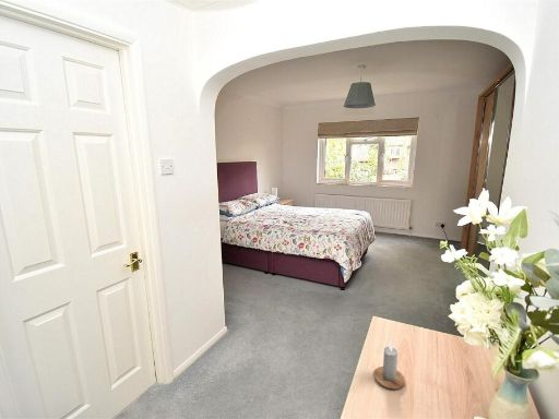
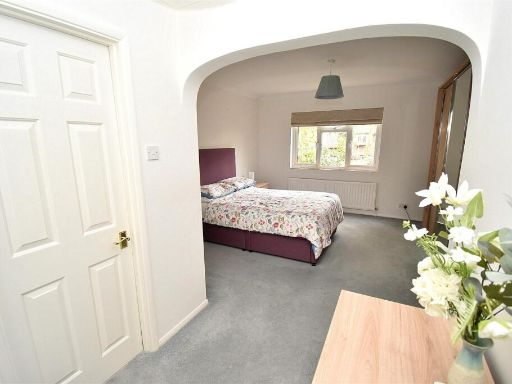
- candle [372,339,406,391]
